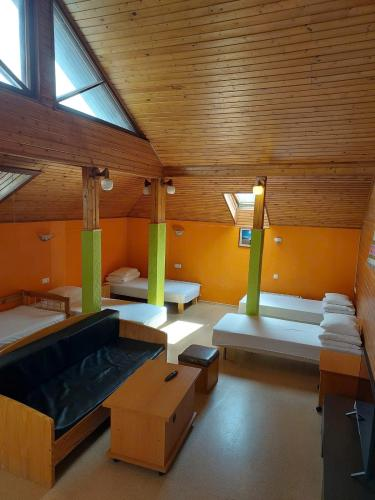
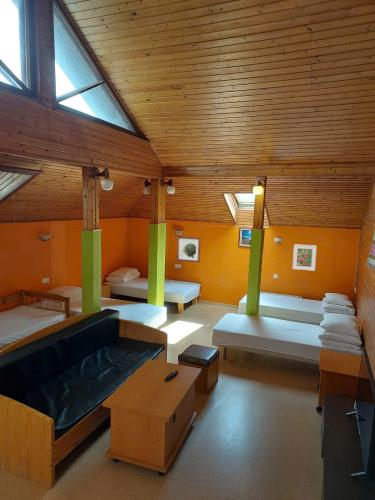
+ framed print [292,244,317,272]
+ wall art [176,235,201,263]
